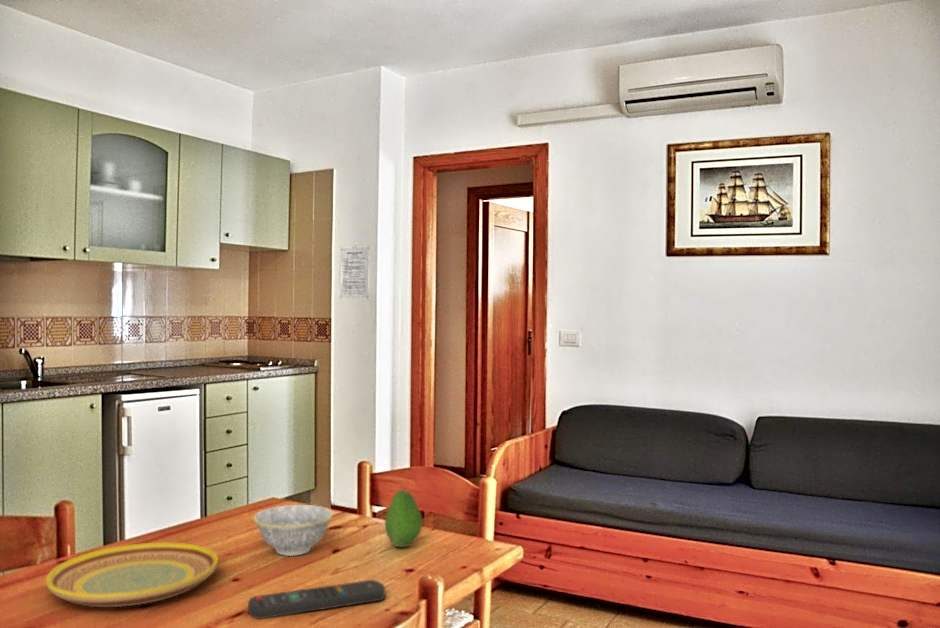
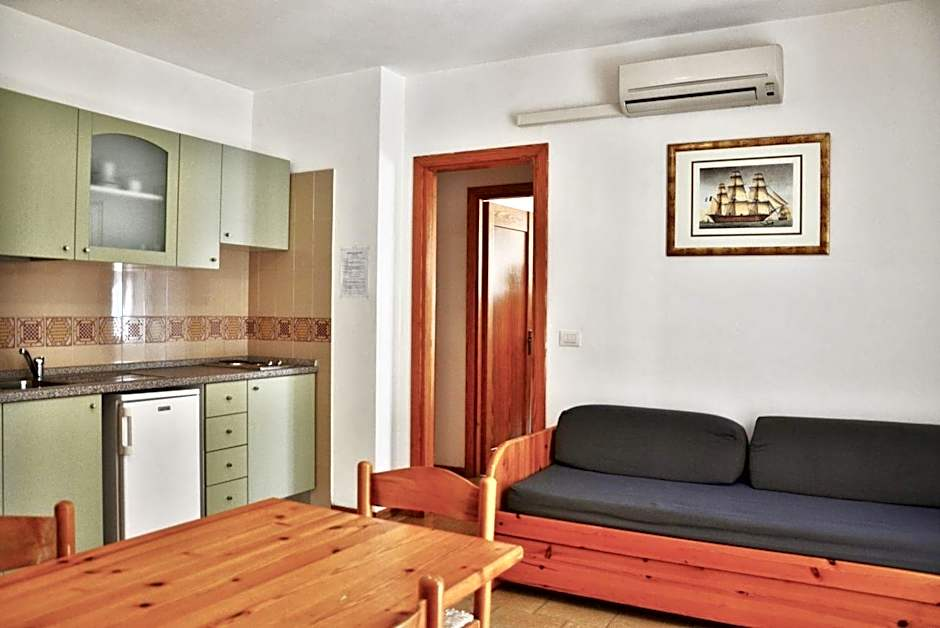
- remote control [247,579,386,620]
- bowl [253,504,334,557]
- plate [45,541,219,608]
- fruit [384,489,423,548]
